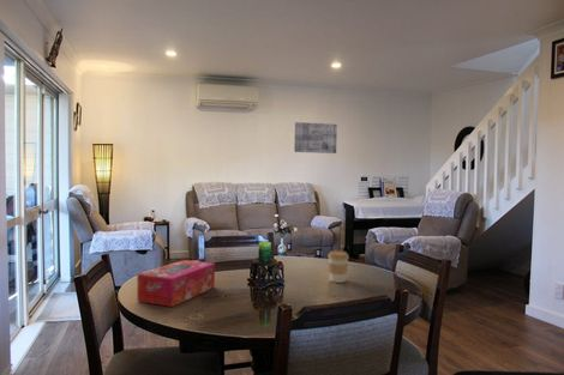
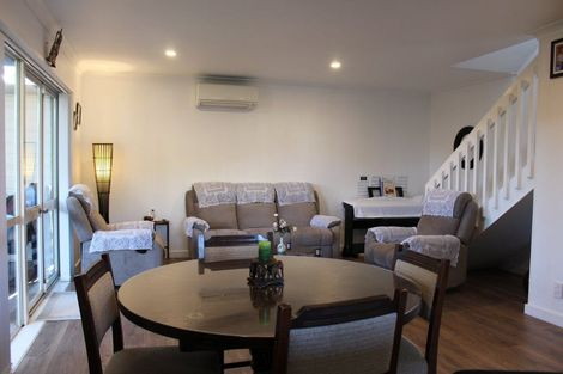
- tissue box [136,259,216,308]
- wall art [293,121,338,155]
- coffee cup [326,249,350,284]
